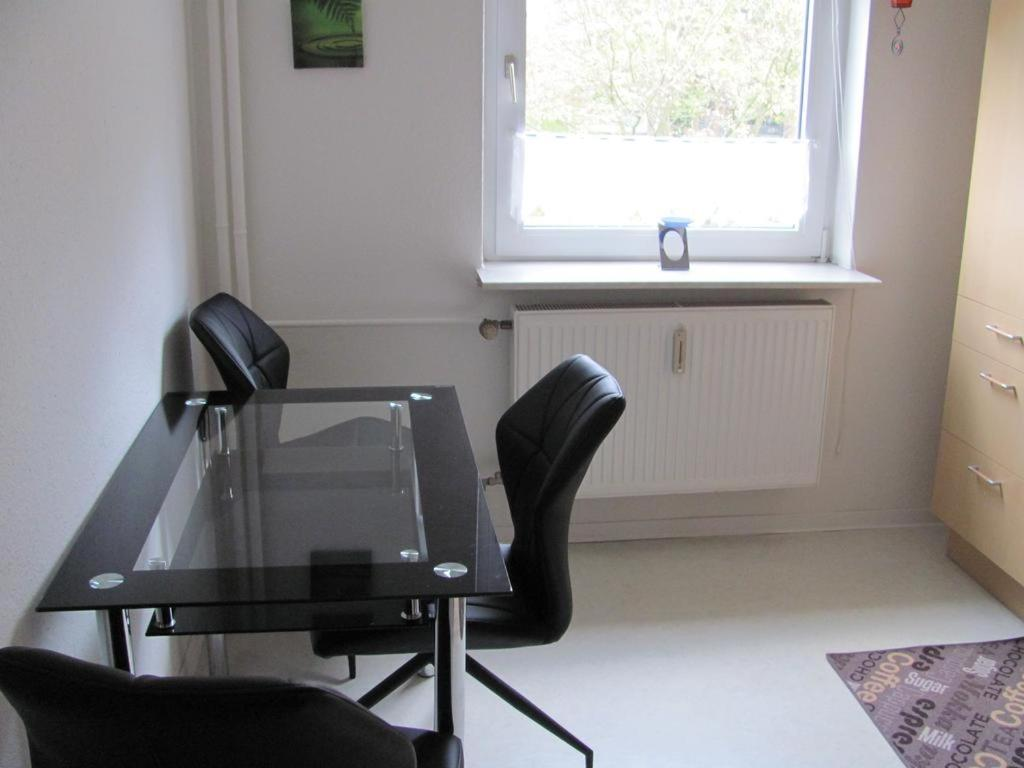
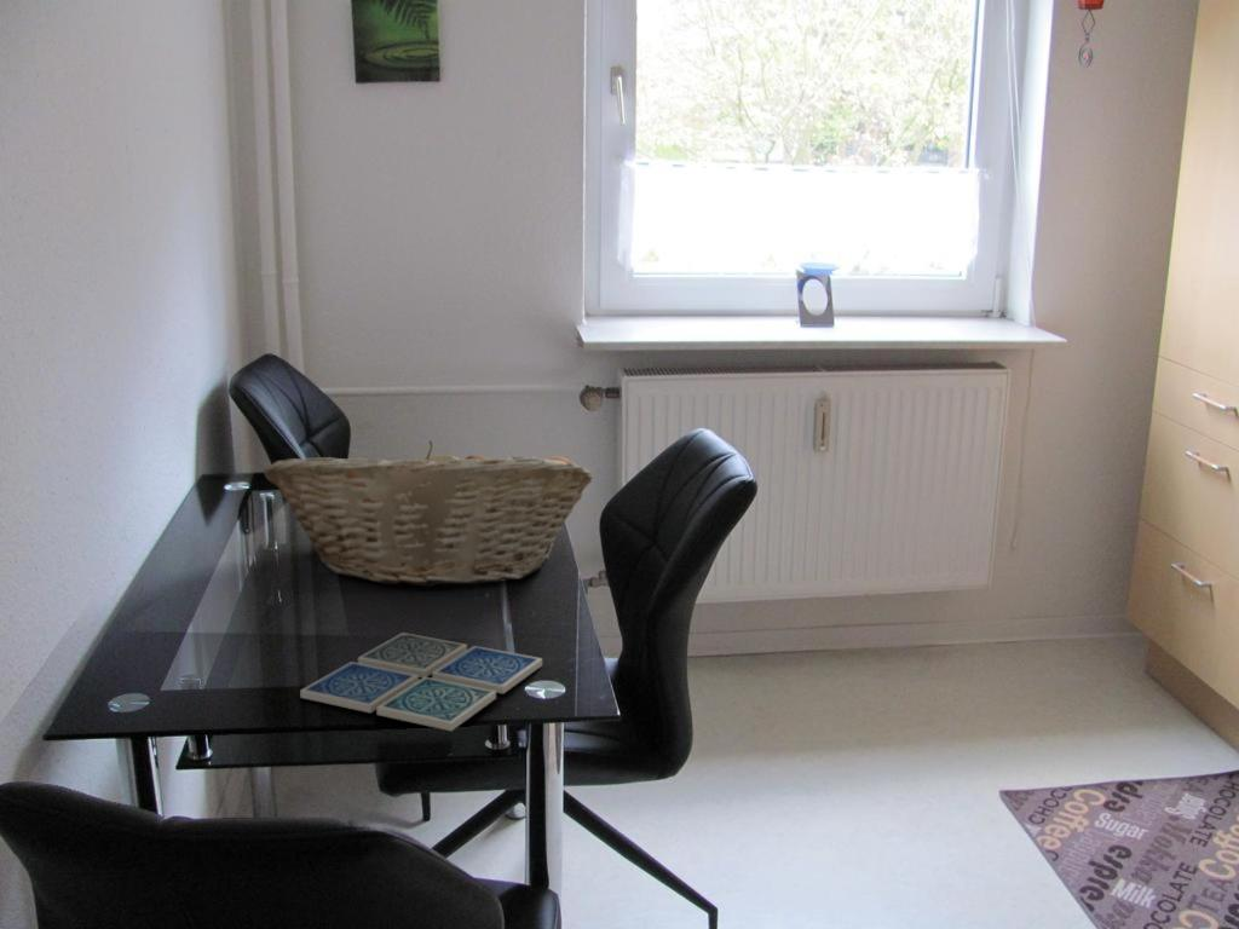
+ drink coaster [299,631,543,732]
+ fruit basket [263,439,594,588]
